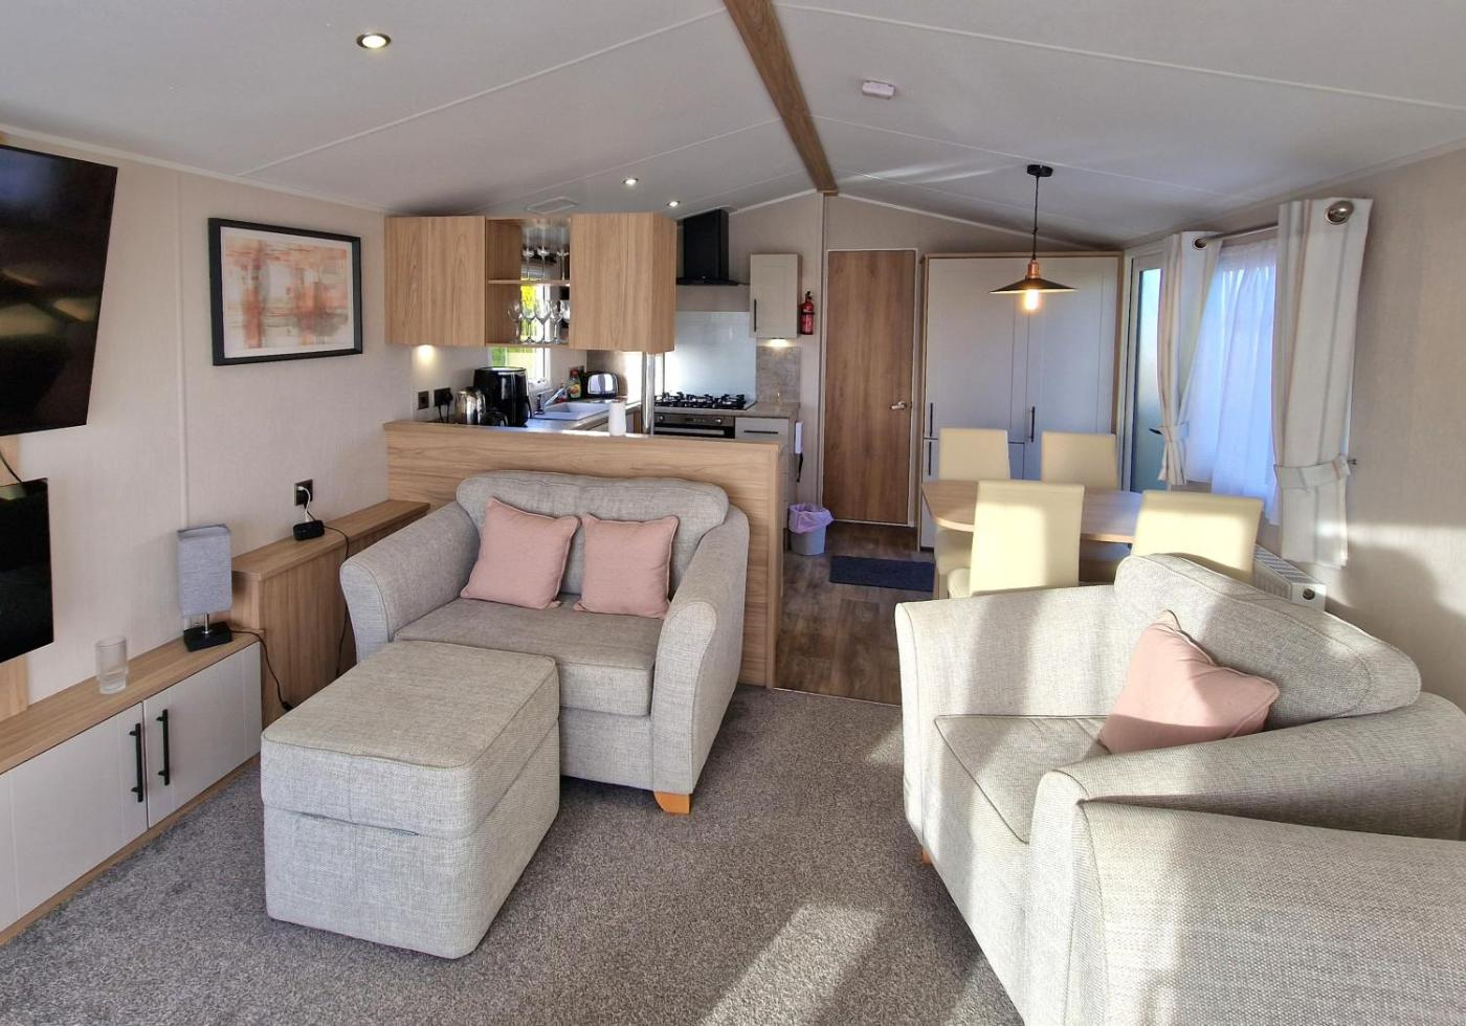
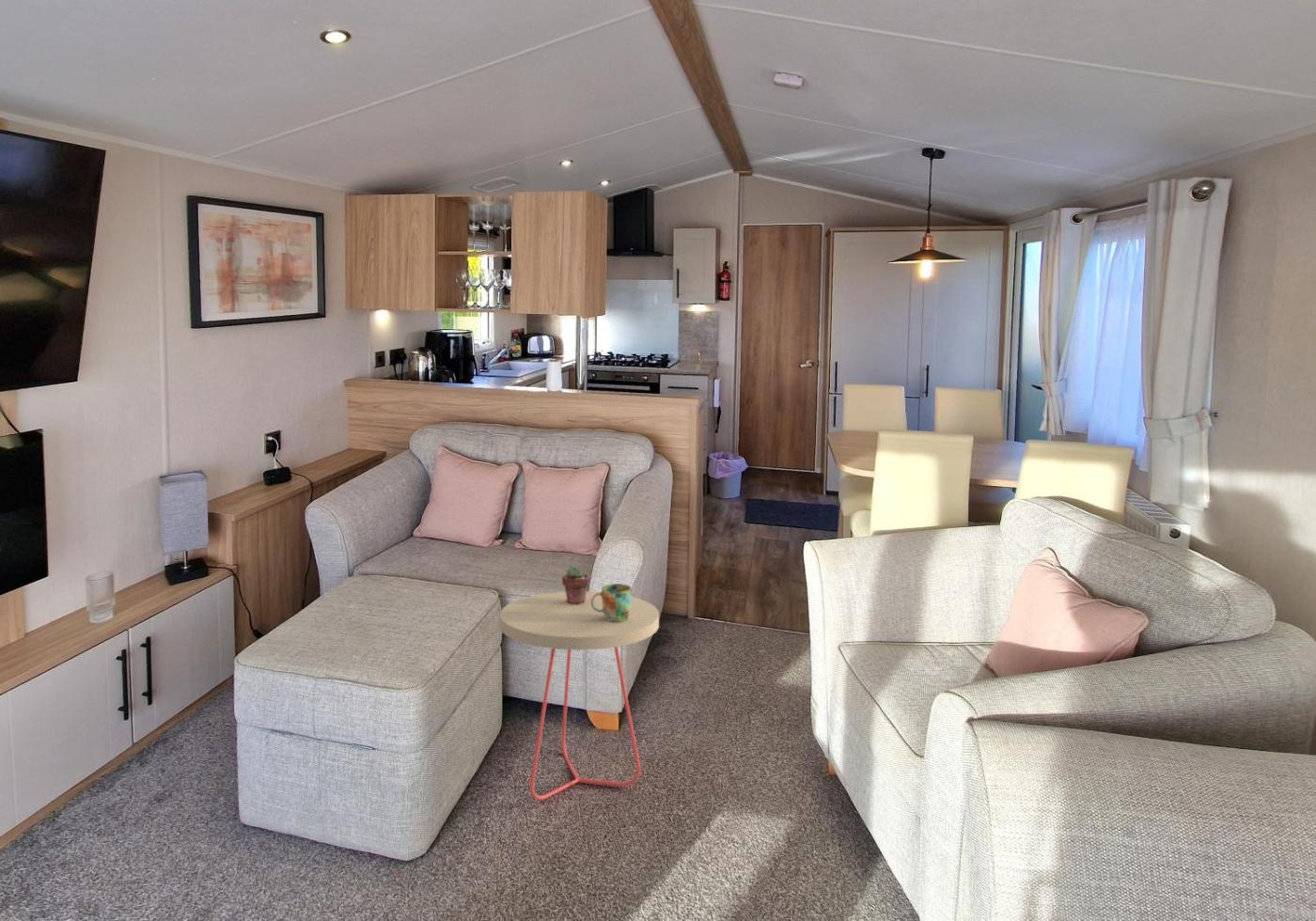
+ side table [499,590,660,801]
+ mug [591,583,632,622]
+ potted succulent [561,565,591,604]
